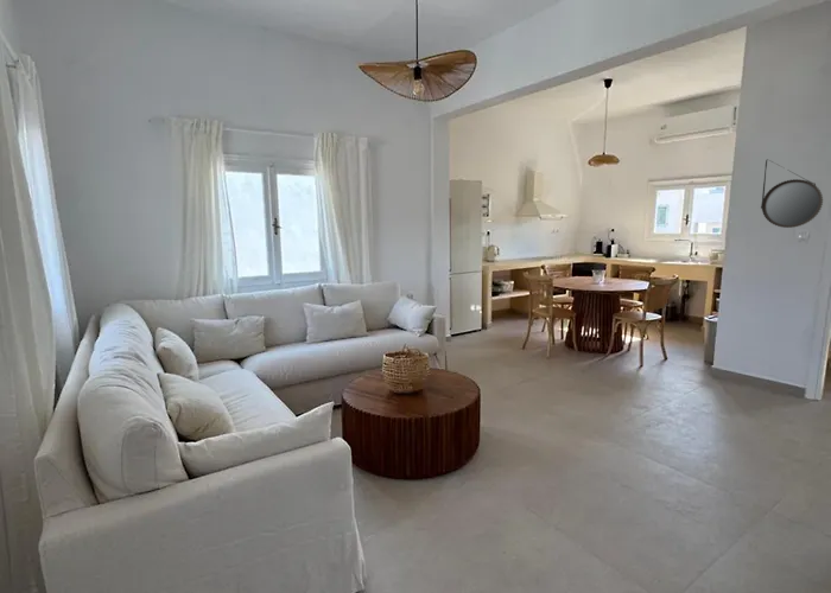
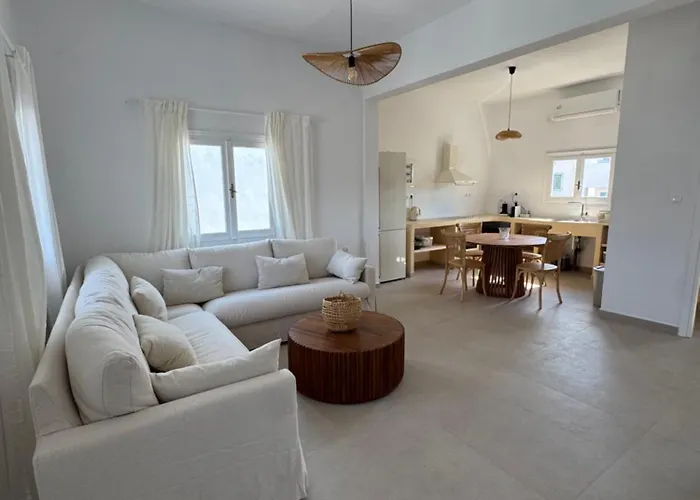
- home mirror [760,158,824,229]
